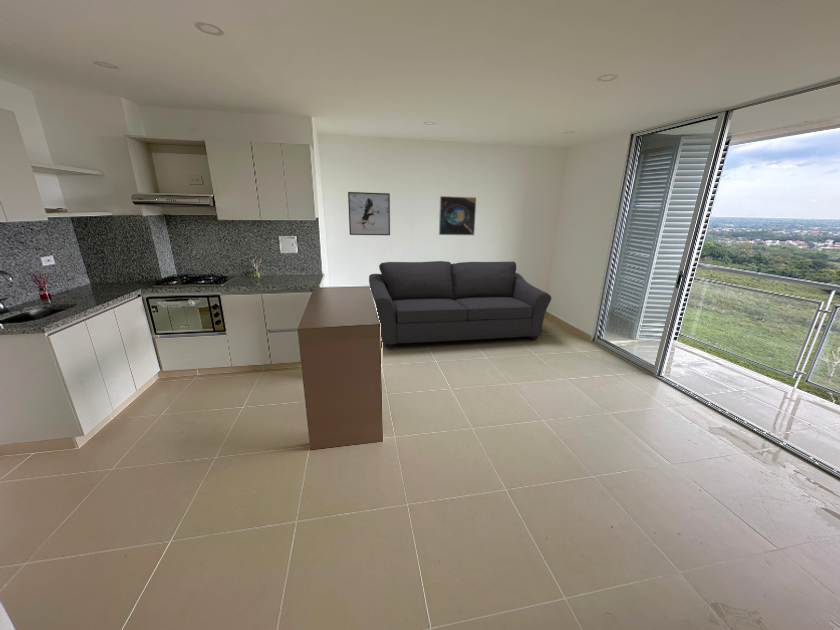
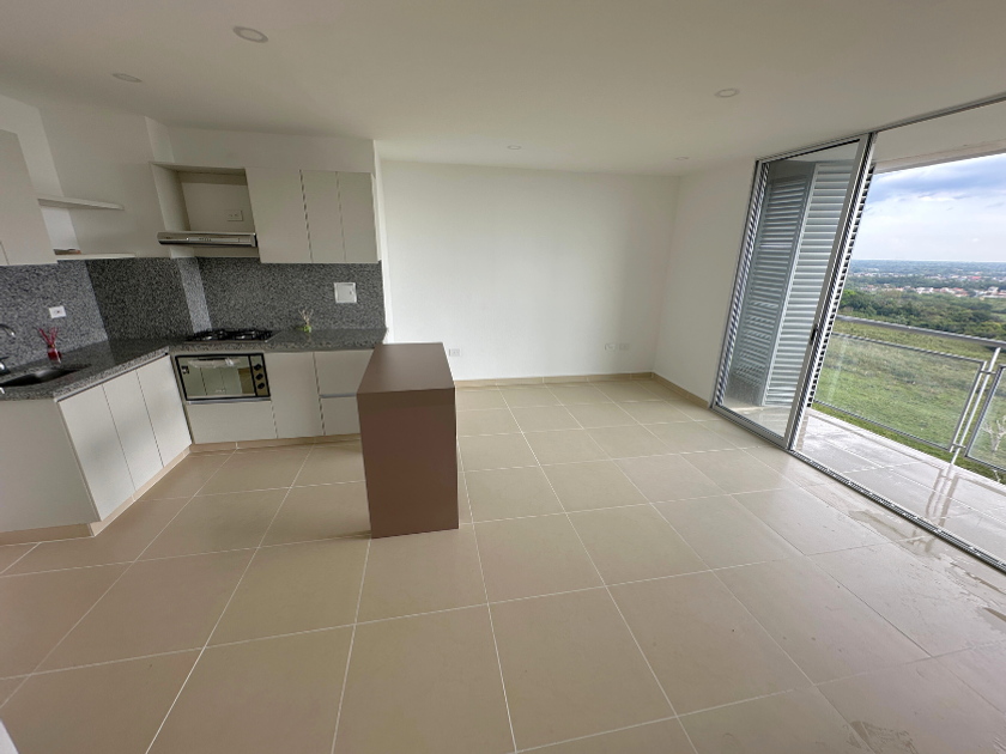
- sofa [368,260,552,348]
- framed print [438,195,477,236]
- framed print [347,191,391,236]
